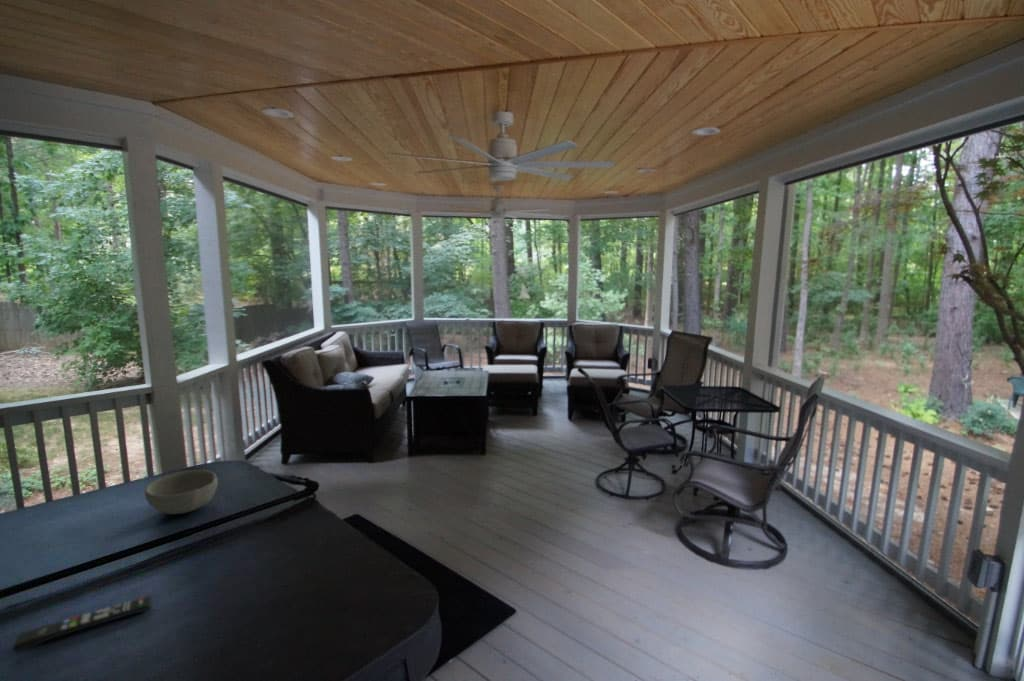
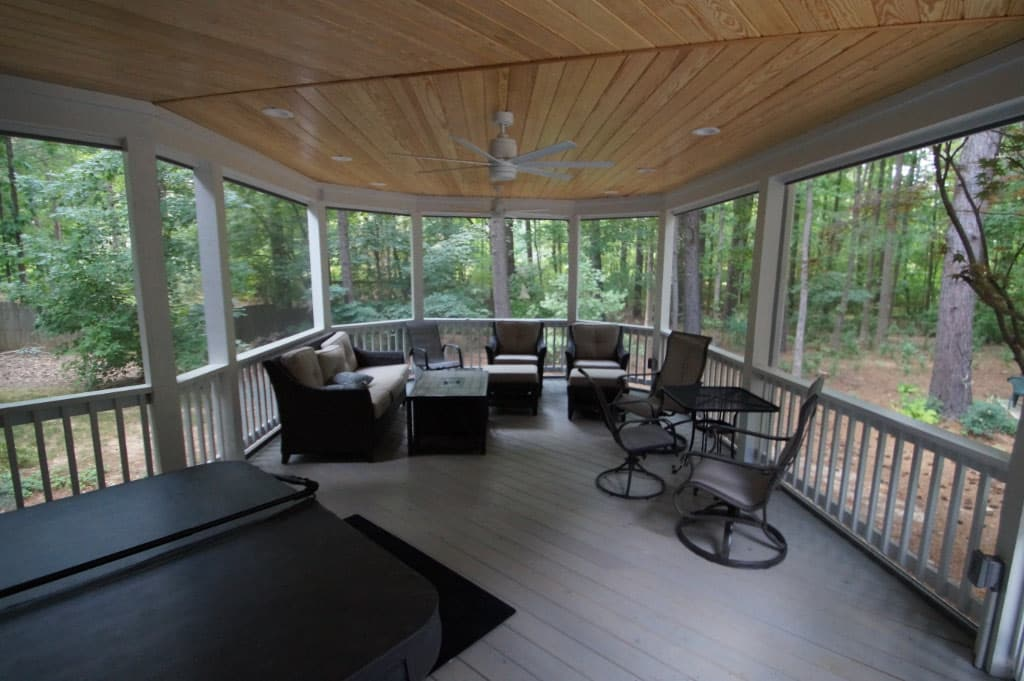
- remote control [11,595,152,653]
- bowl [144,469,219,515]
